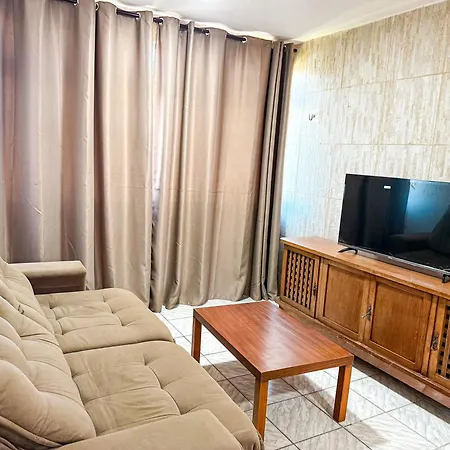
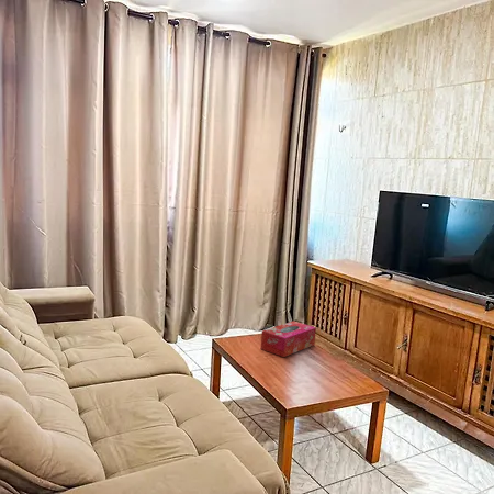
+ tissue box [259,321,317,358]
